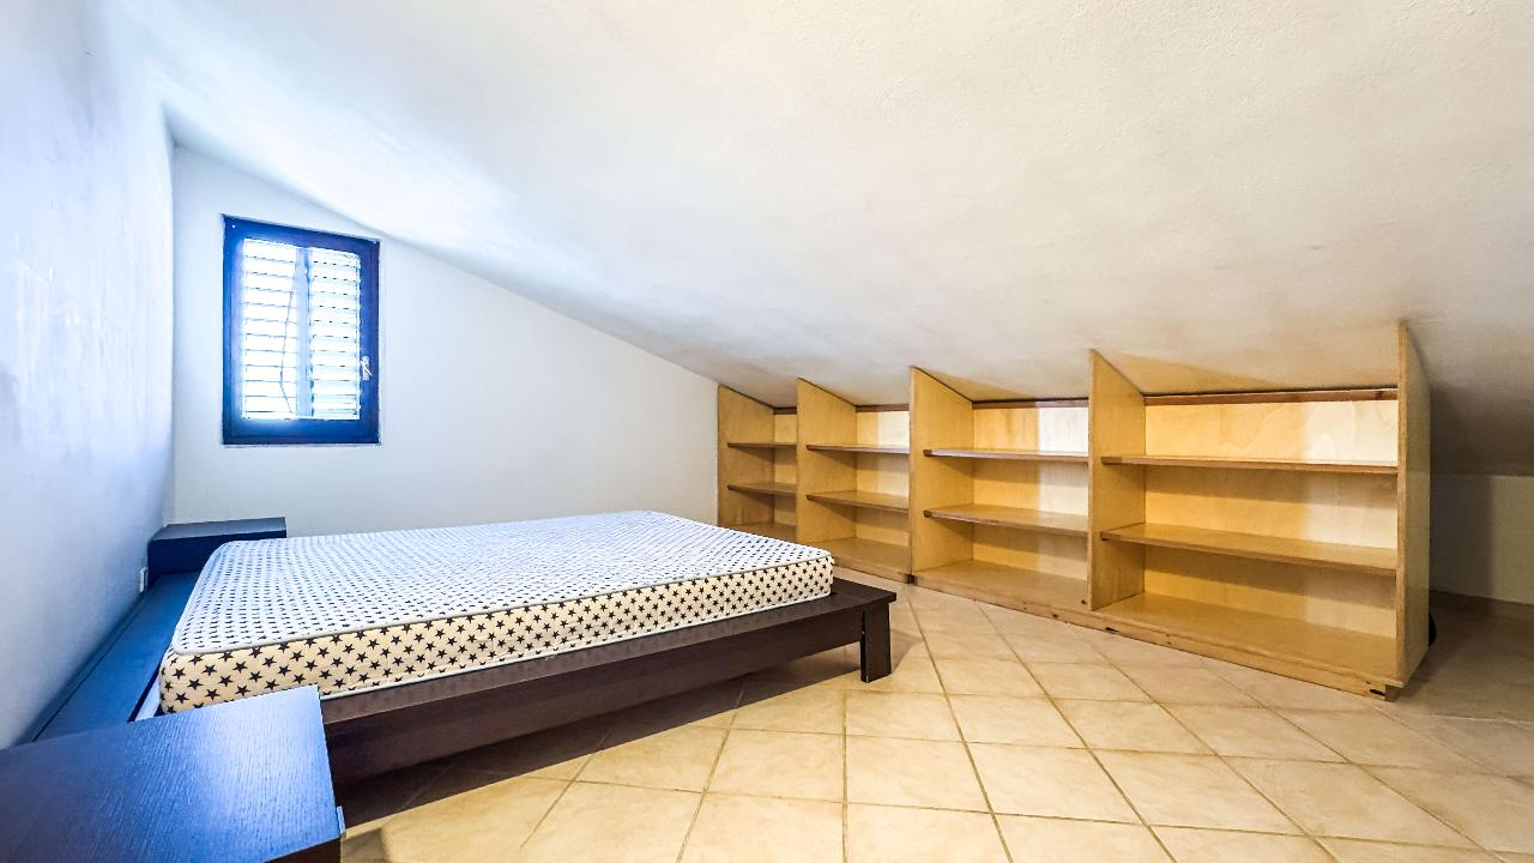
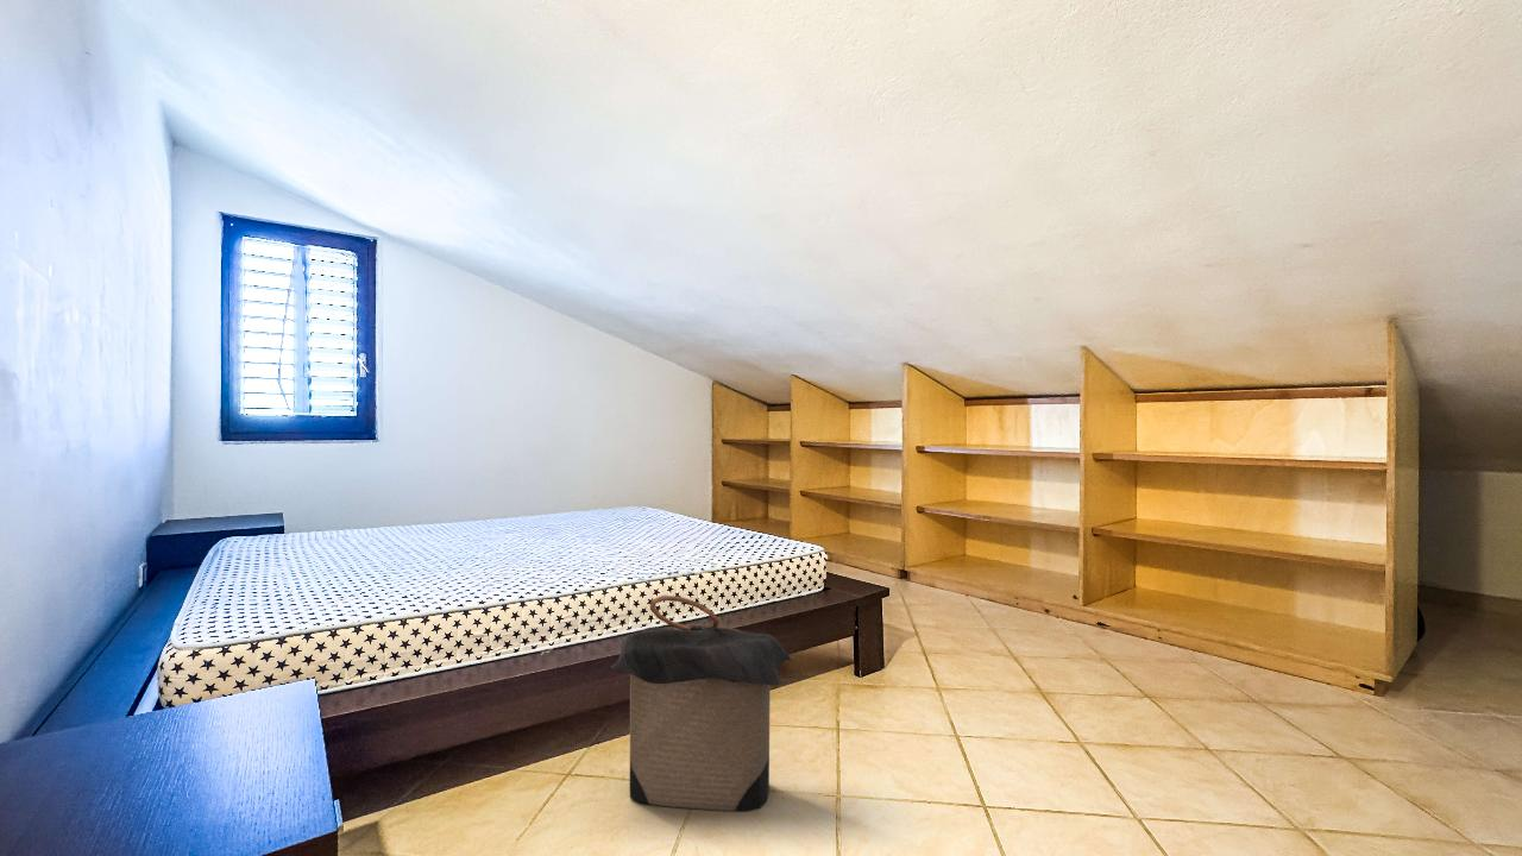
+ laundry hamper [610,594,792,813]
